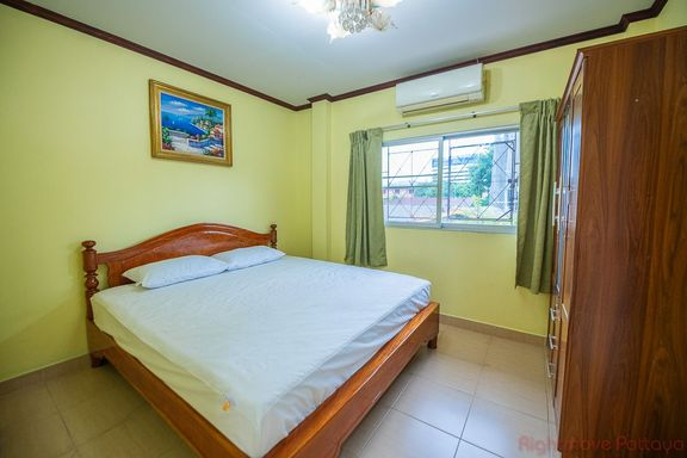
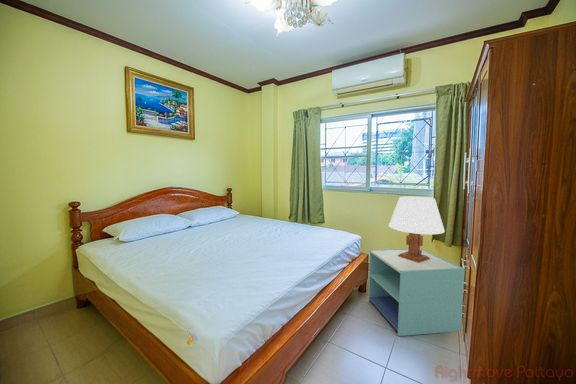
+ nightstand [367,247,466,337]
+ table lamp [388,196,445,262]
